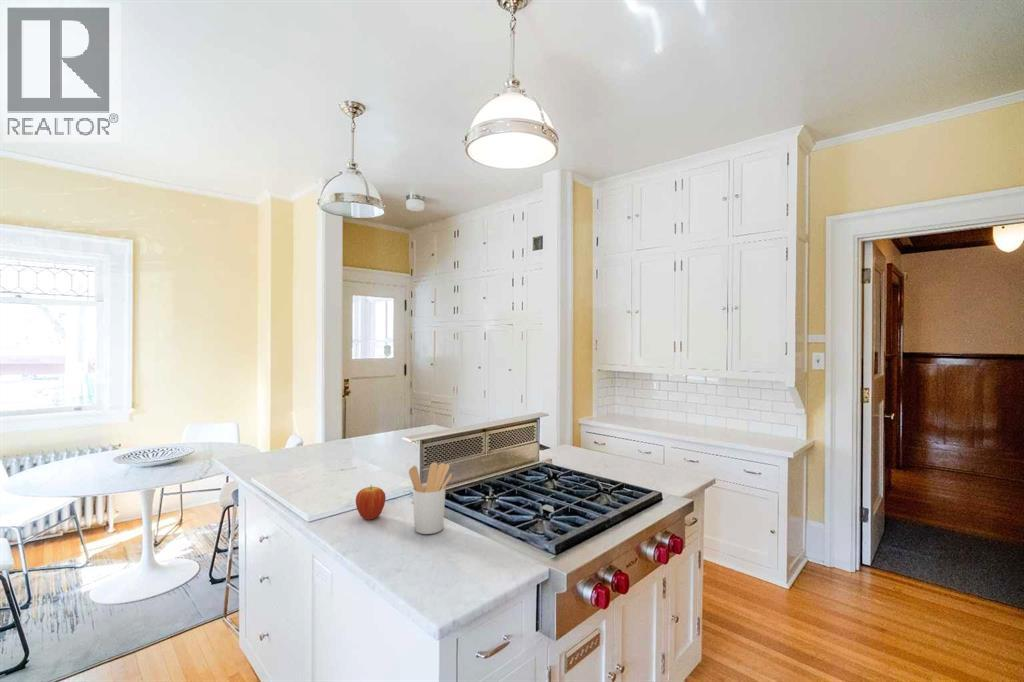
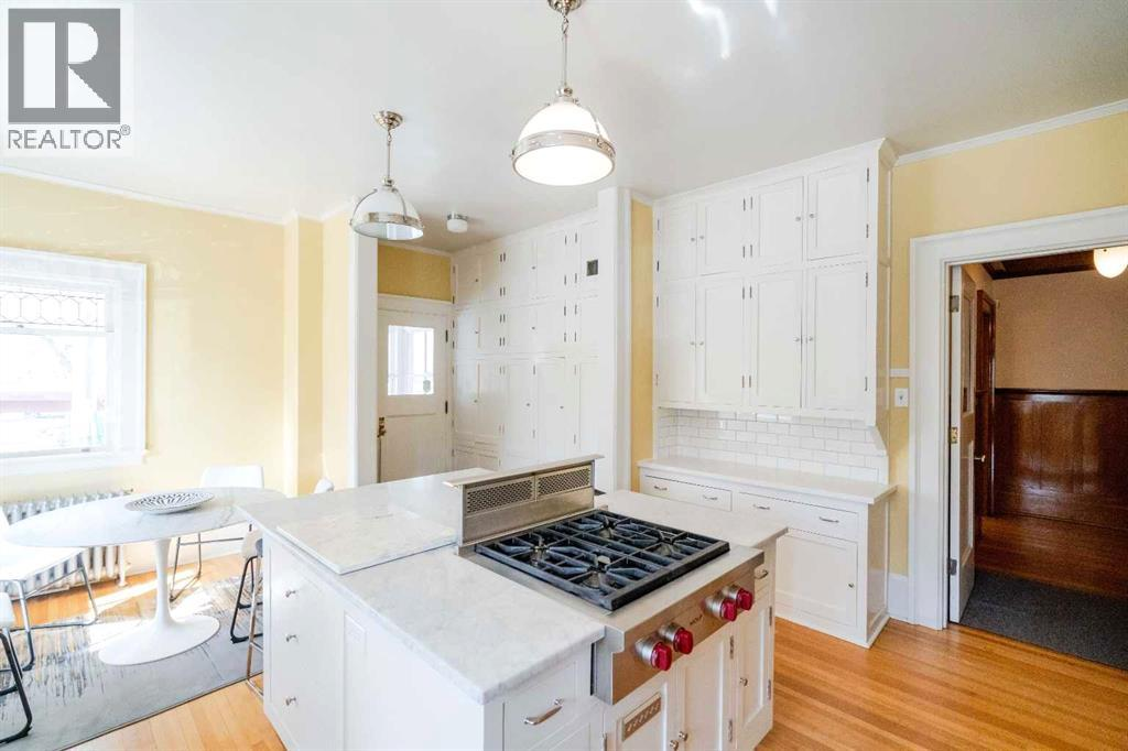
- utensil holder [408,461,453,535]
- fruit [355,484,387,520]
